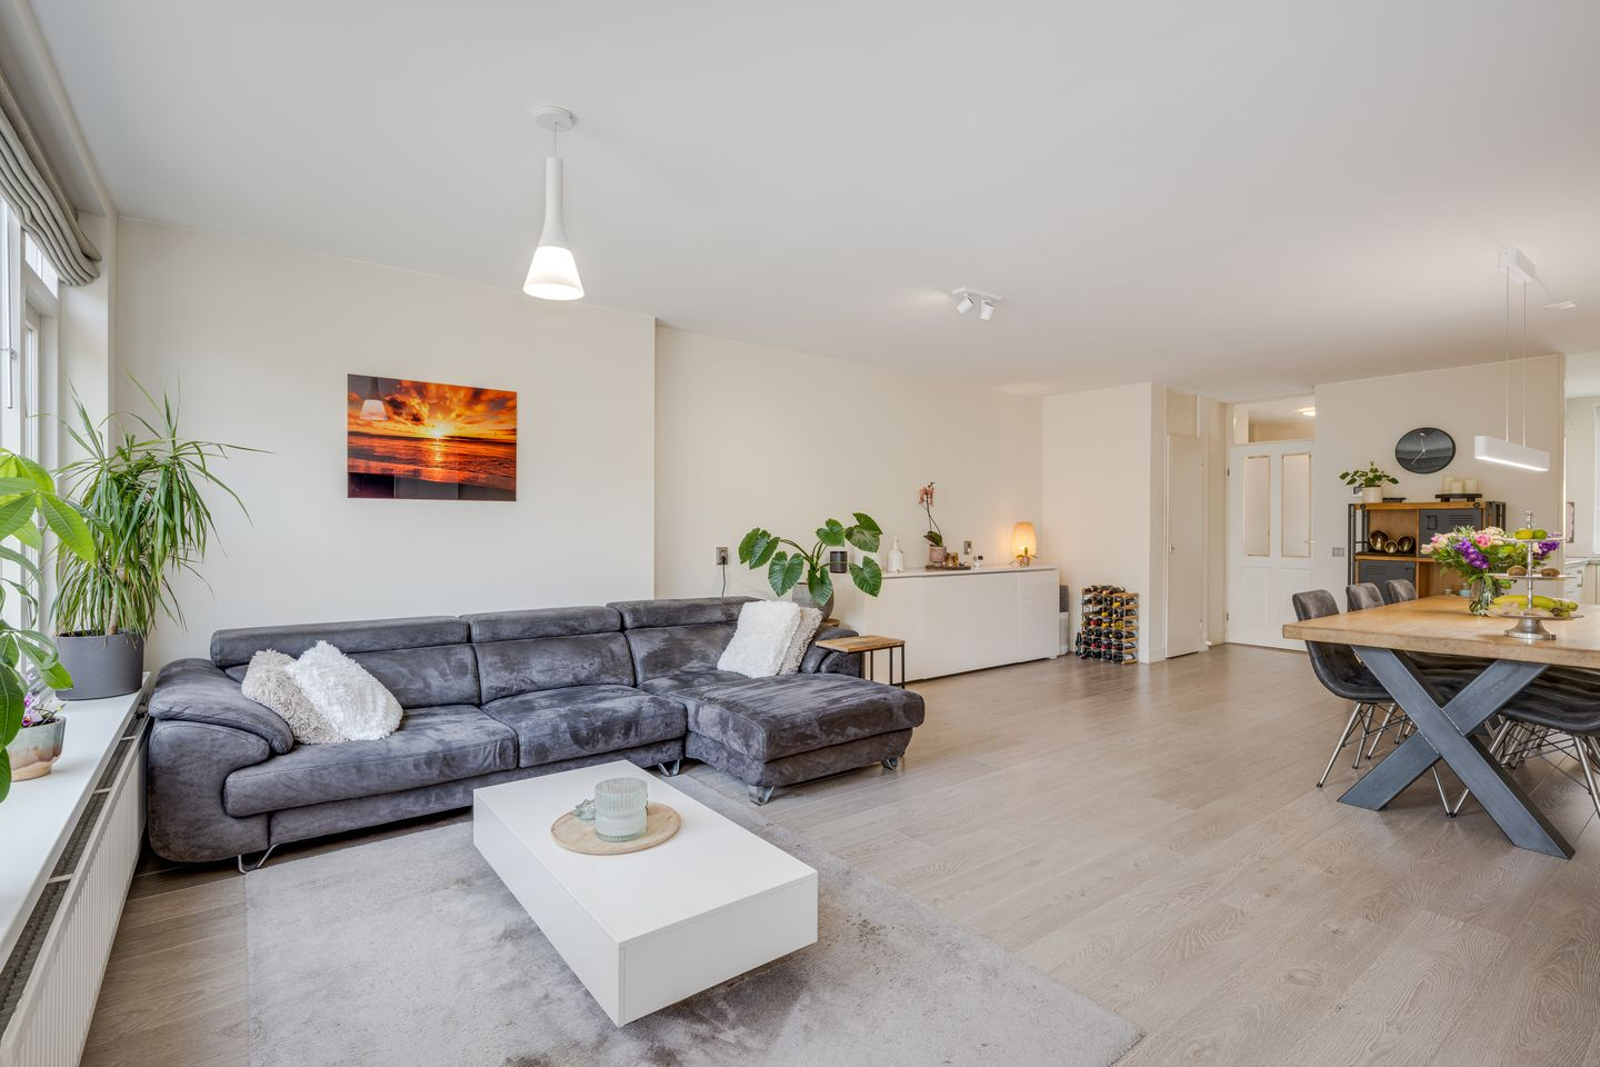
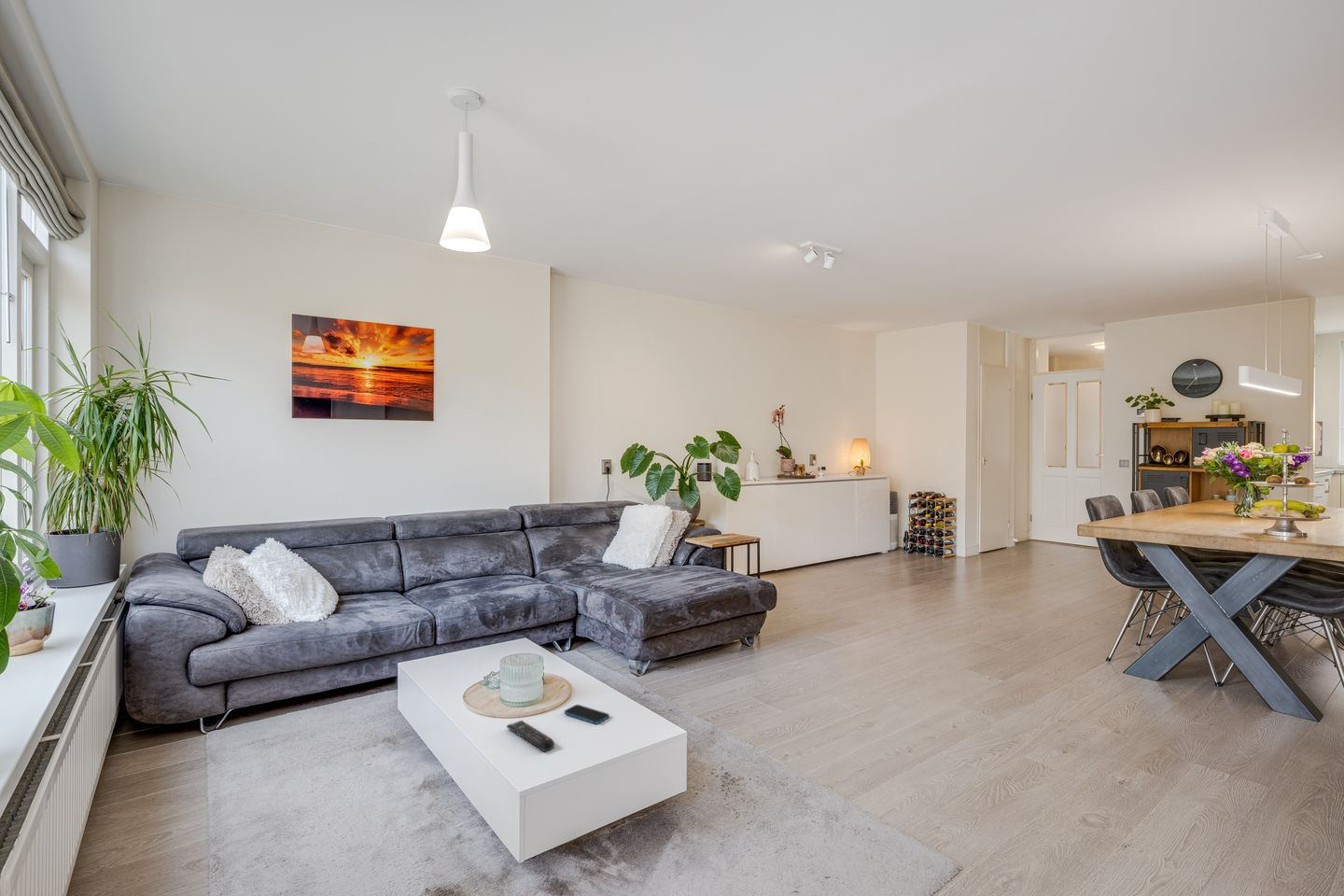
+ smartphone [564,704,610,725]
+ remote control [506,720,555,752]
